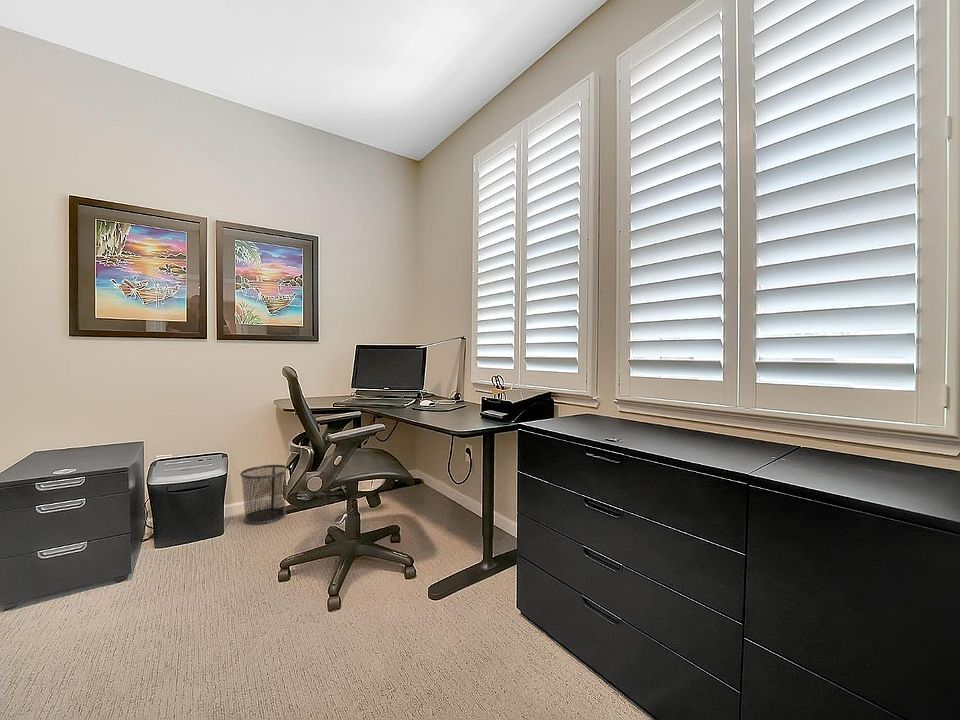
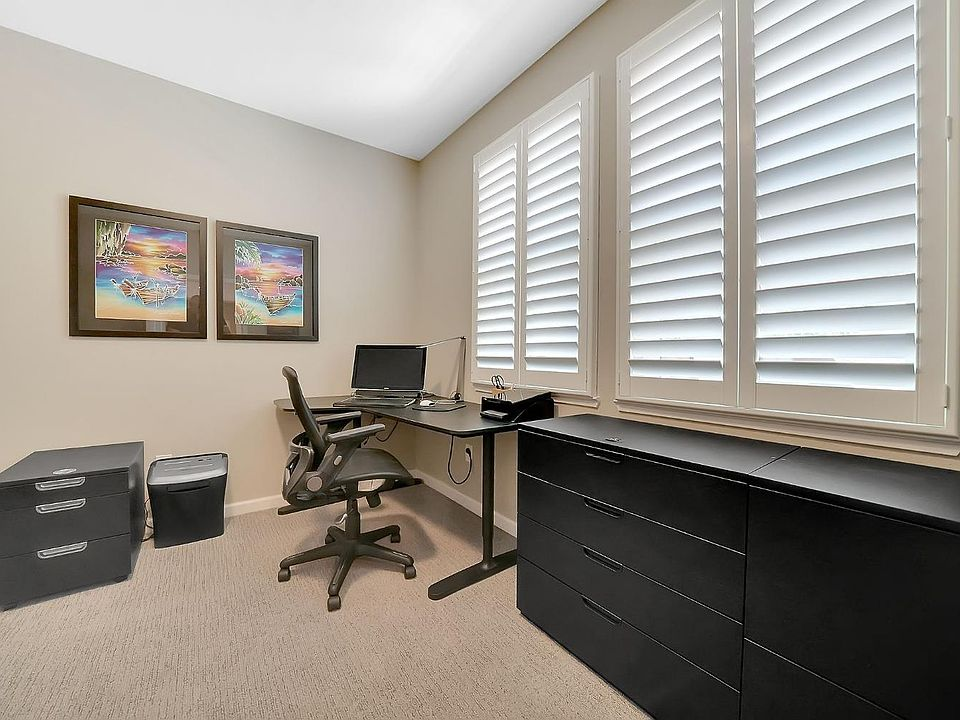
- waste bin [239,464,287,525]
